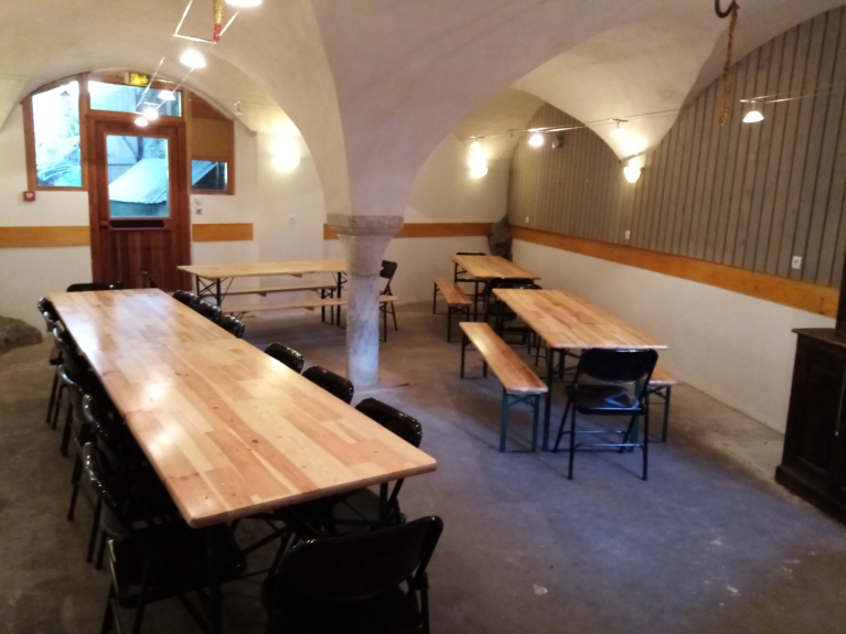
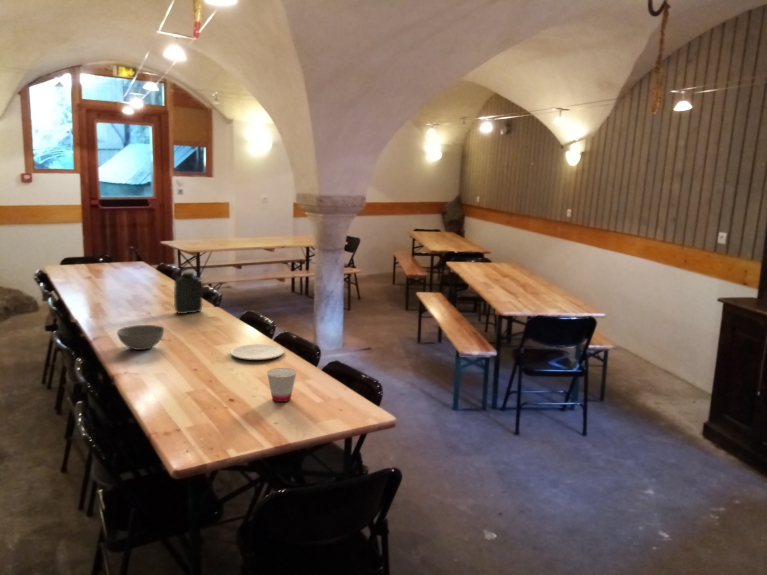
+ bowl [116,324,165,351]
+ water jug [173,270,204,315]
+ plate [229,343,285,361]
+ cup [266,367,297,403]
